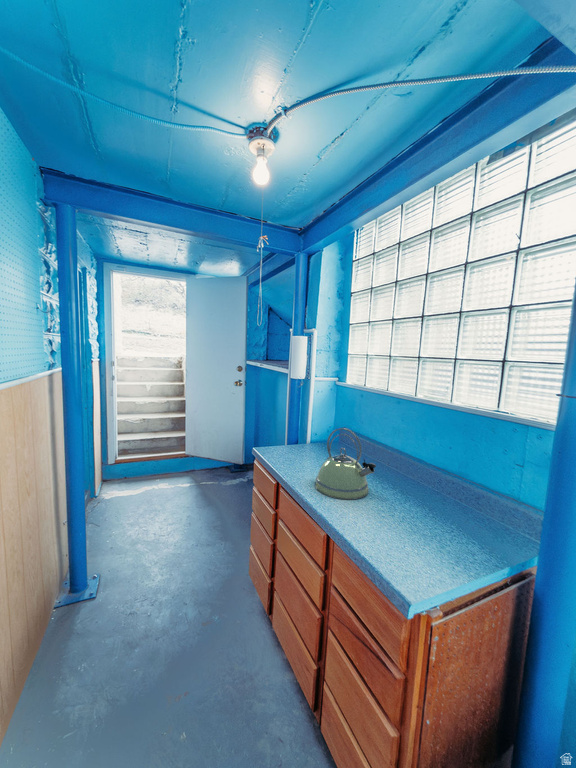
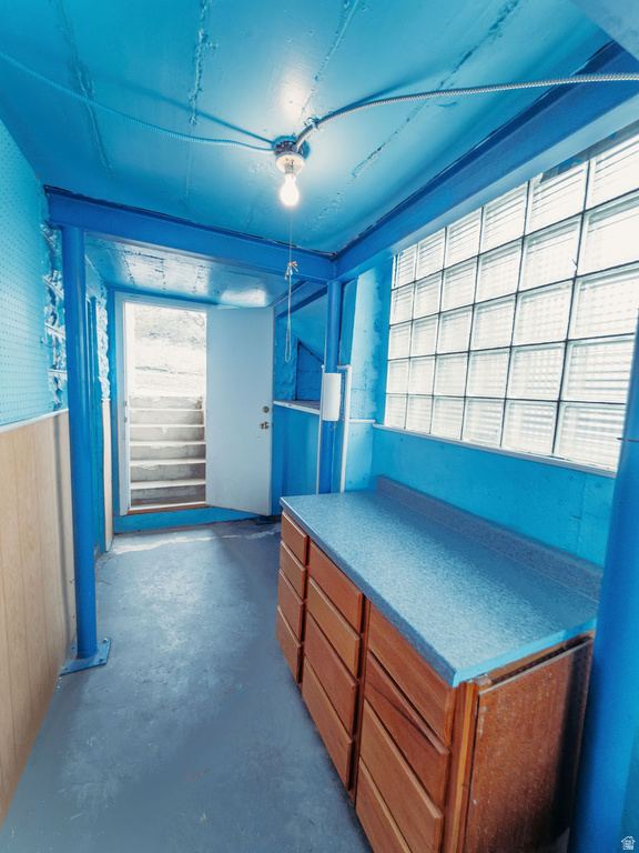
- kettle [314,427,377,500]
